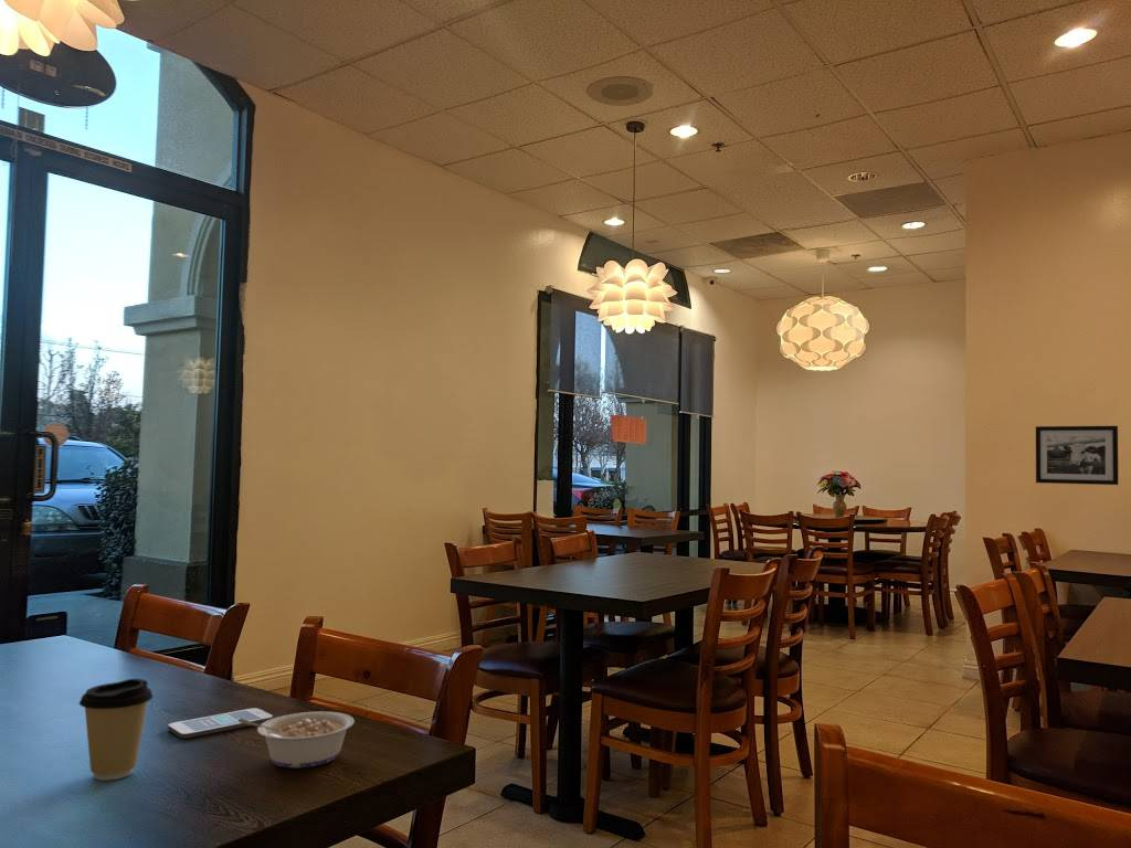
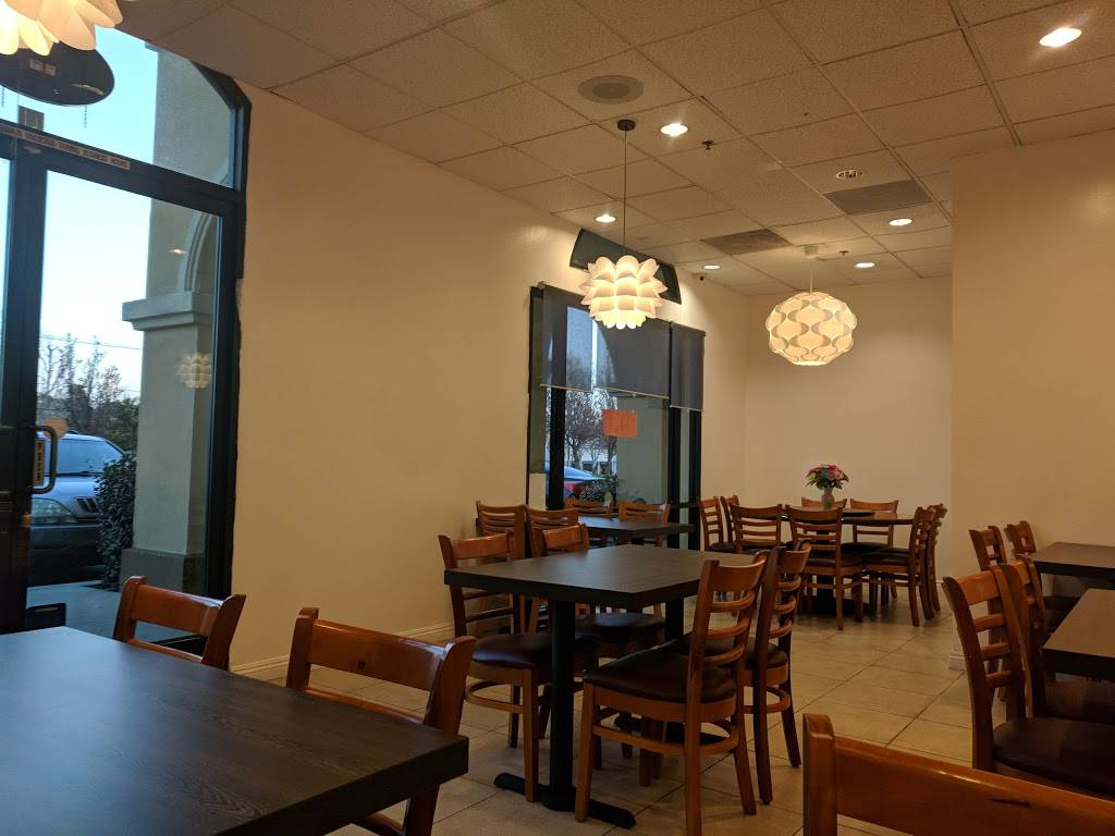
- smartphone [167,707,274,739]
- picture frame [1035,425,1120,486]
- coffee cup [78,678,154,782]
- legume [239,710,356,768]
